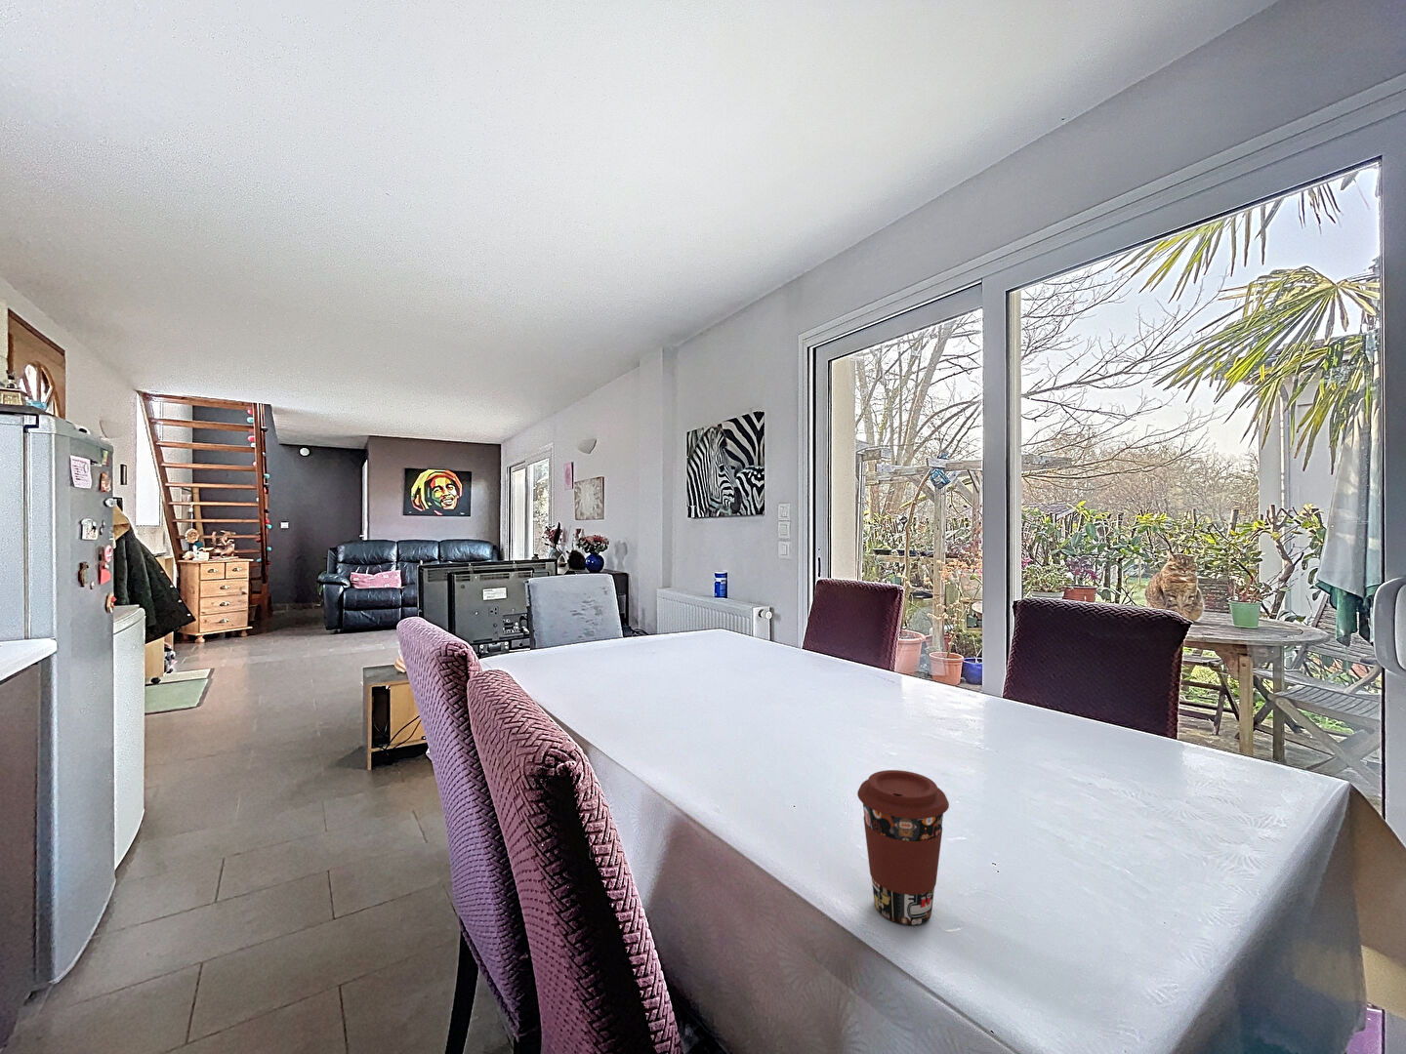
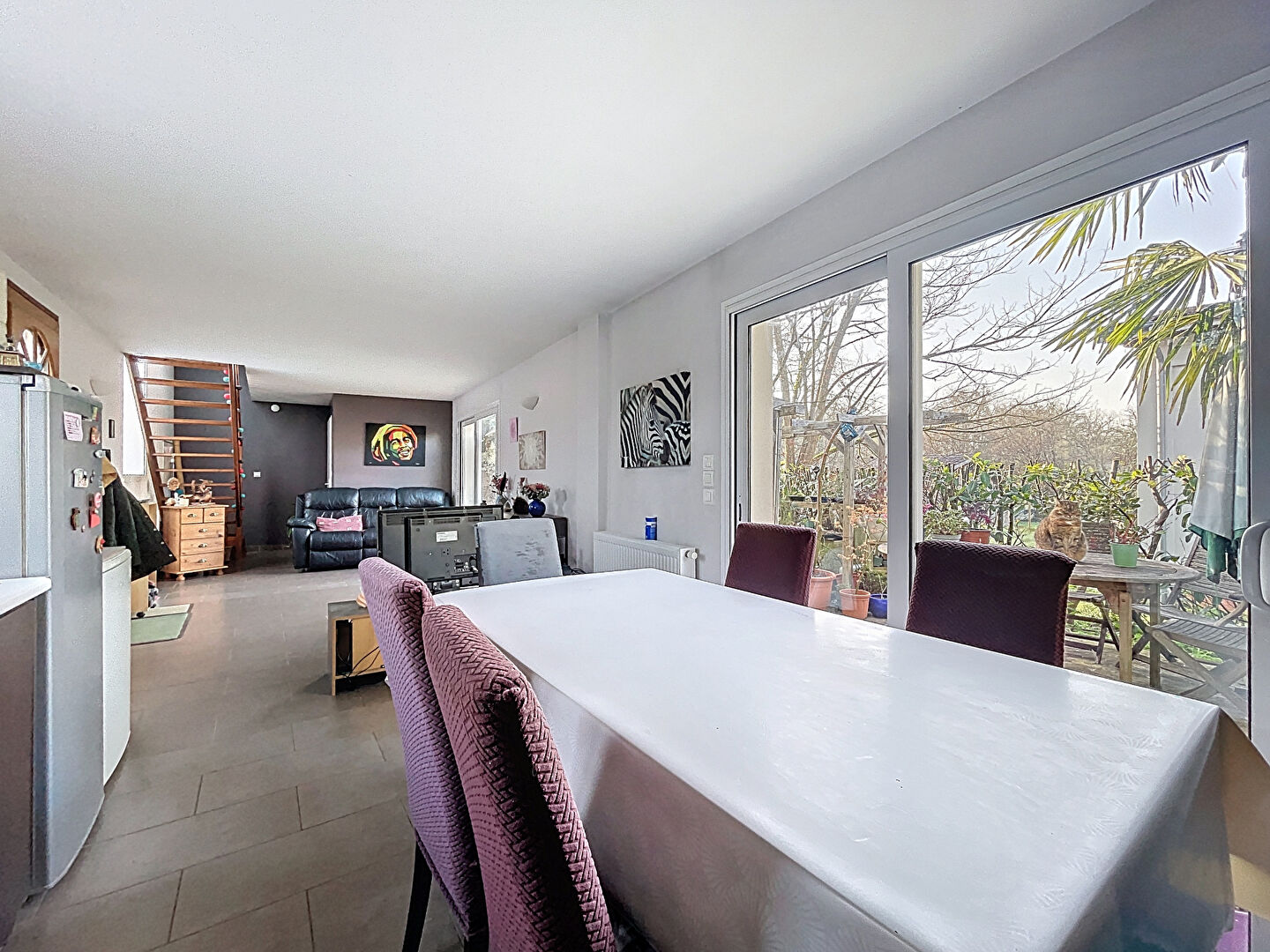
- coffee cup [856,769,950,926]
